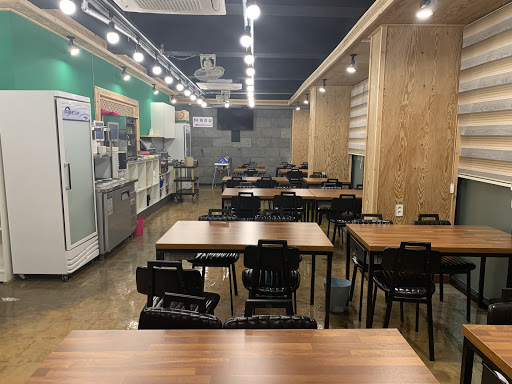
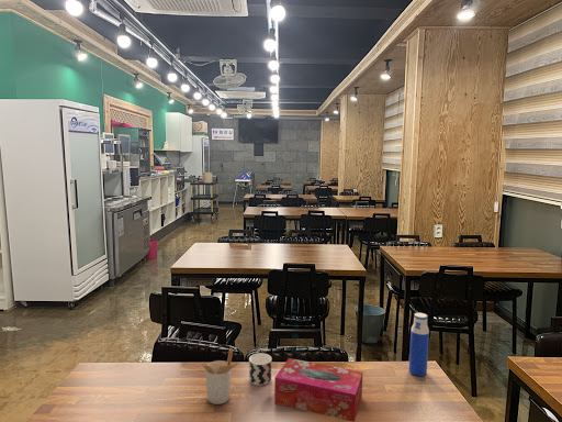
+ utensil holder [201,347,240,406]
+ tissue box [273,357,363,422]
+ water bottle [408,312,430,377]
+ cup [248,352,272,387]
